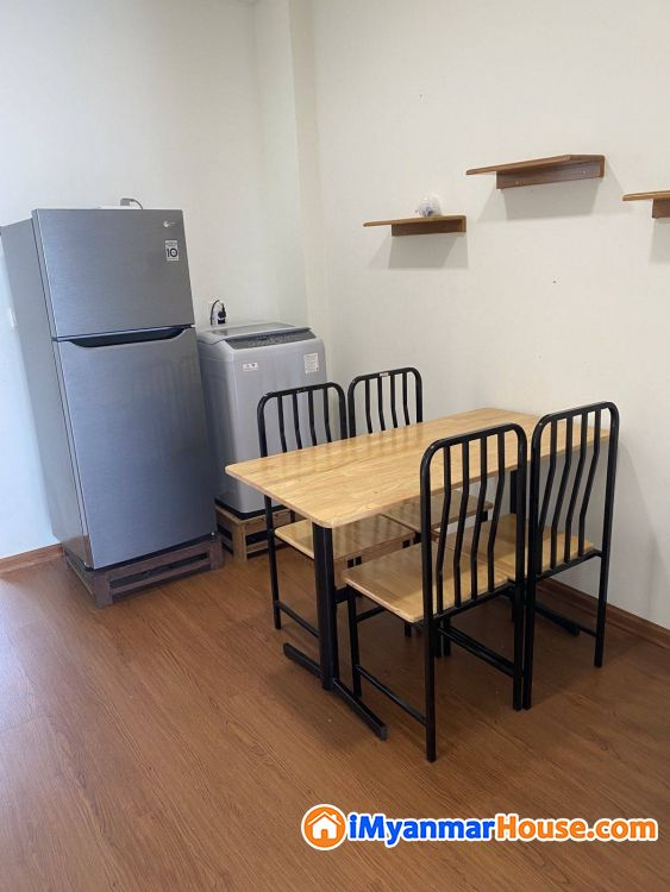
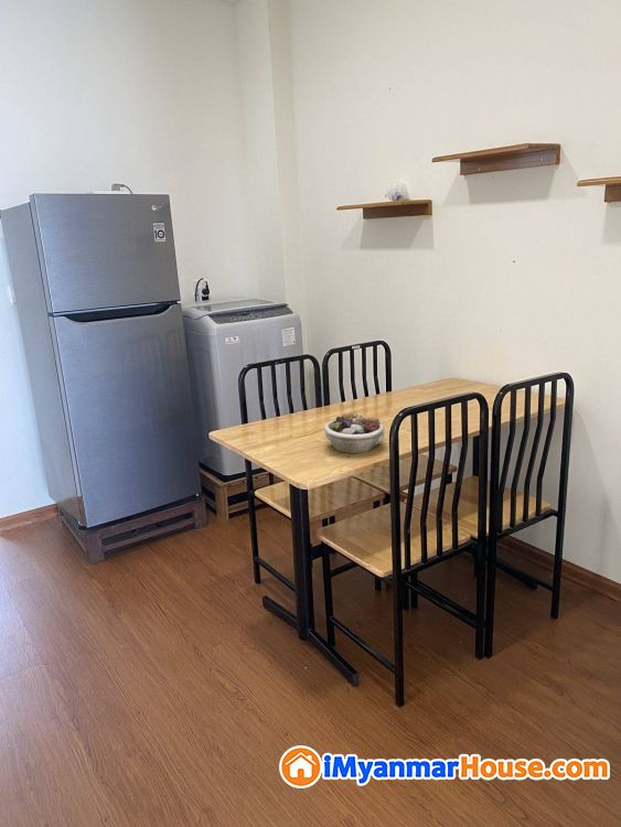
+ succulent planter [323,412,385,454]
